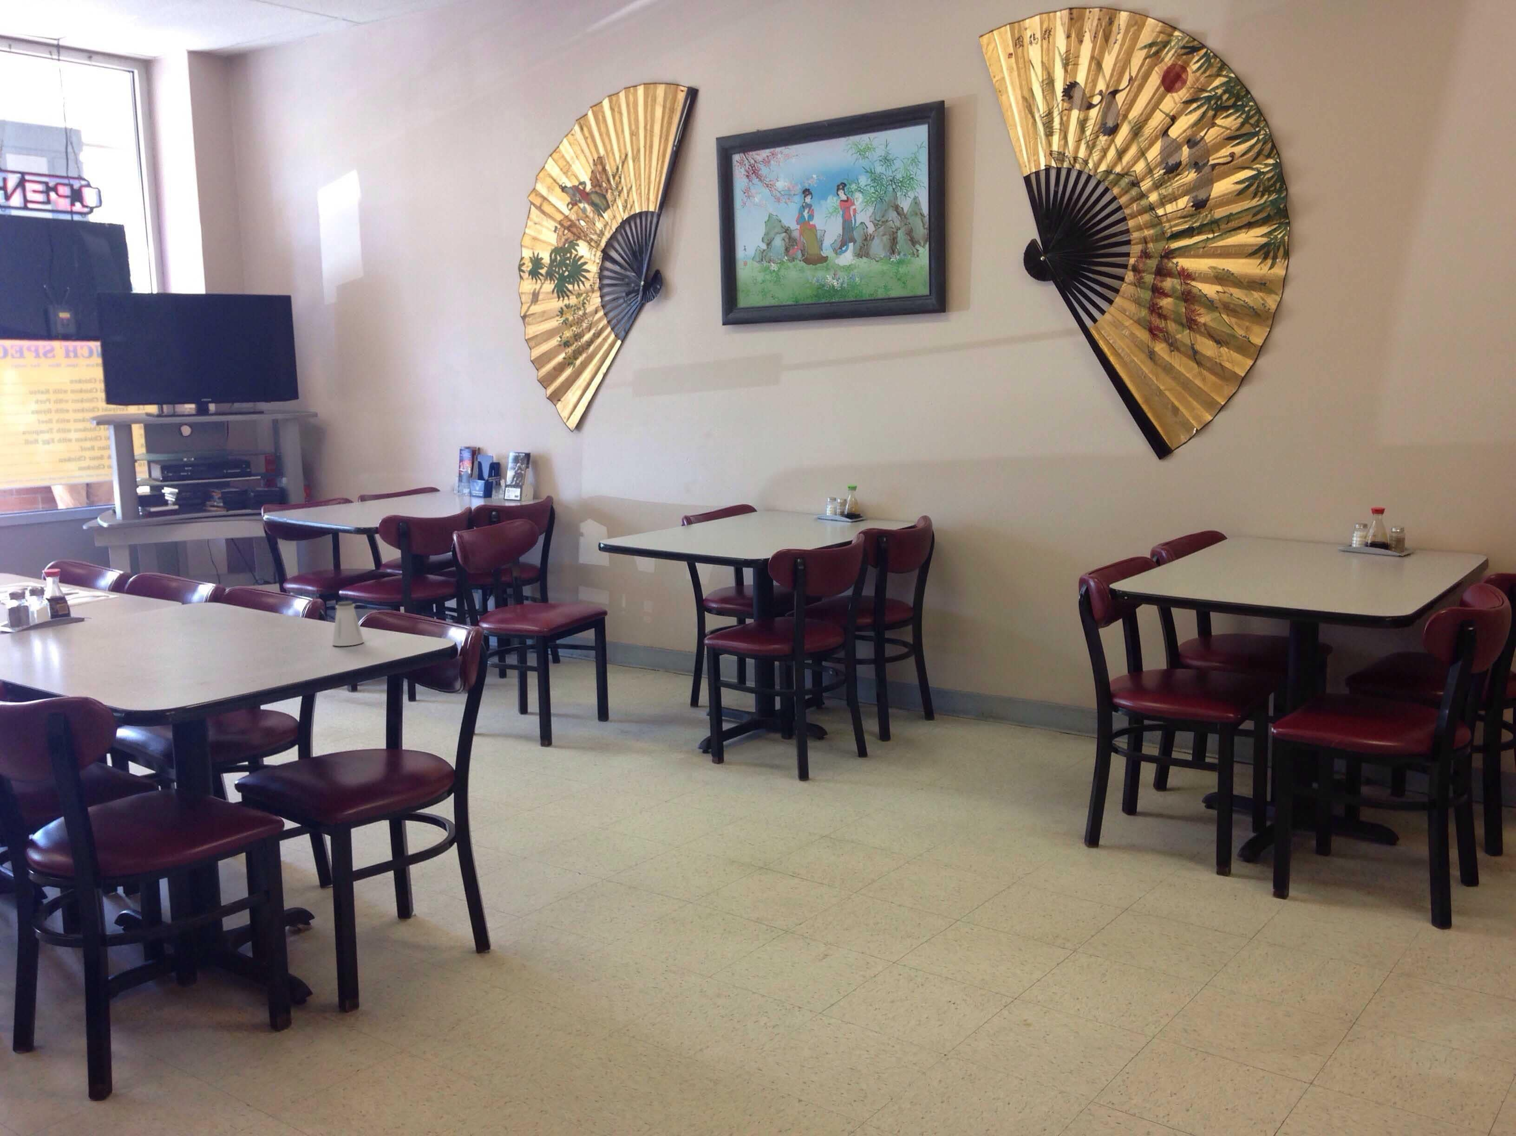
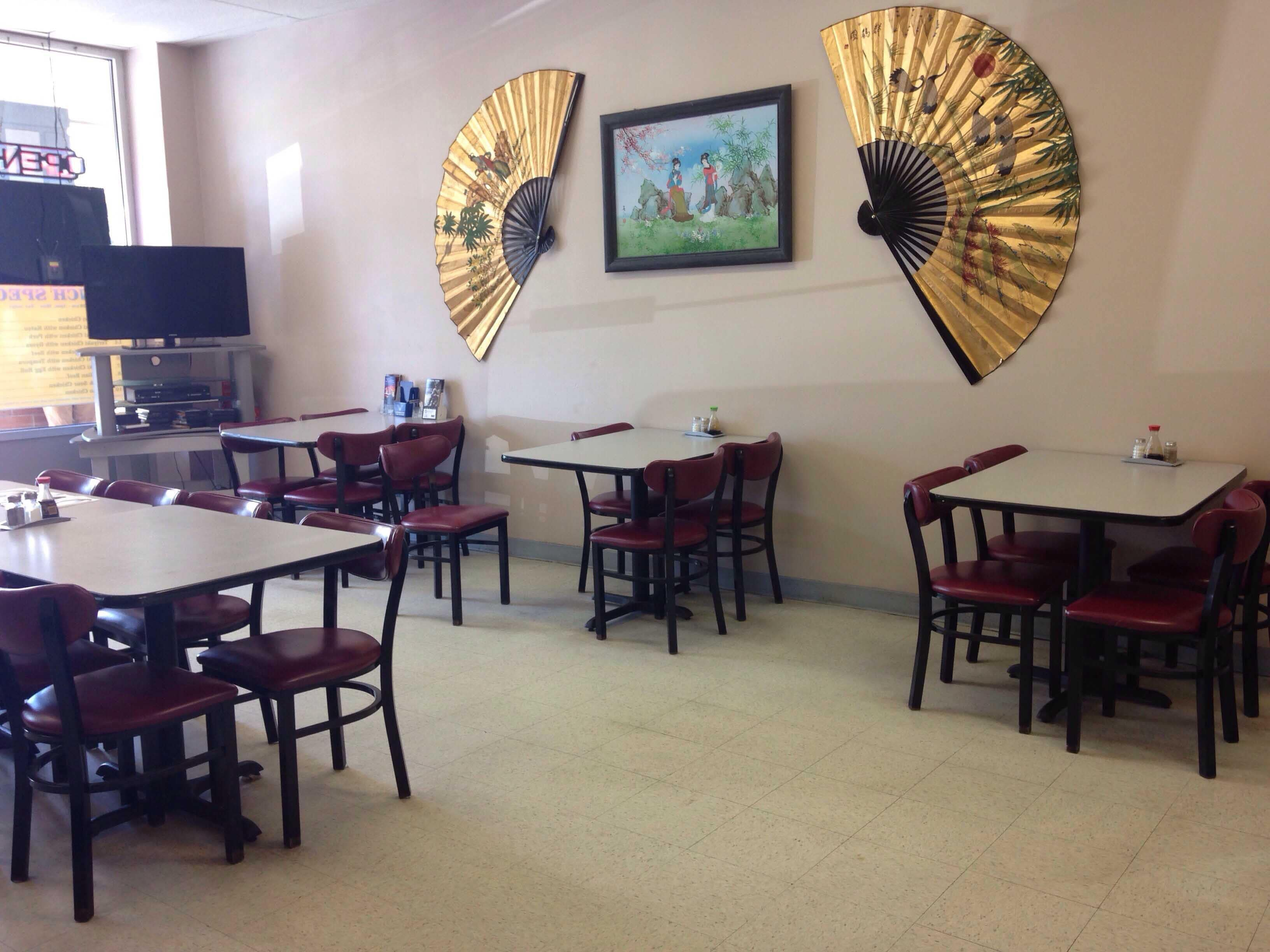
- saltshaker [332,601,364,647]
